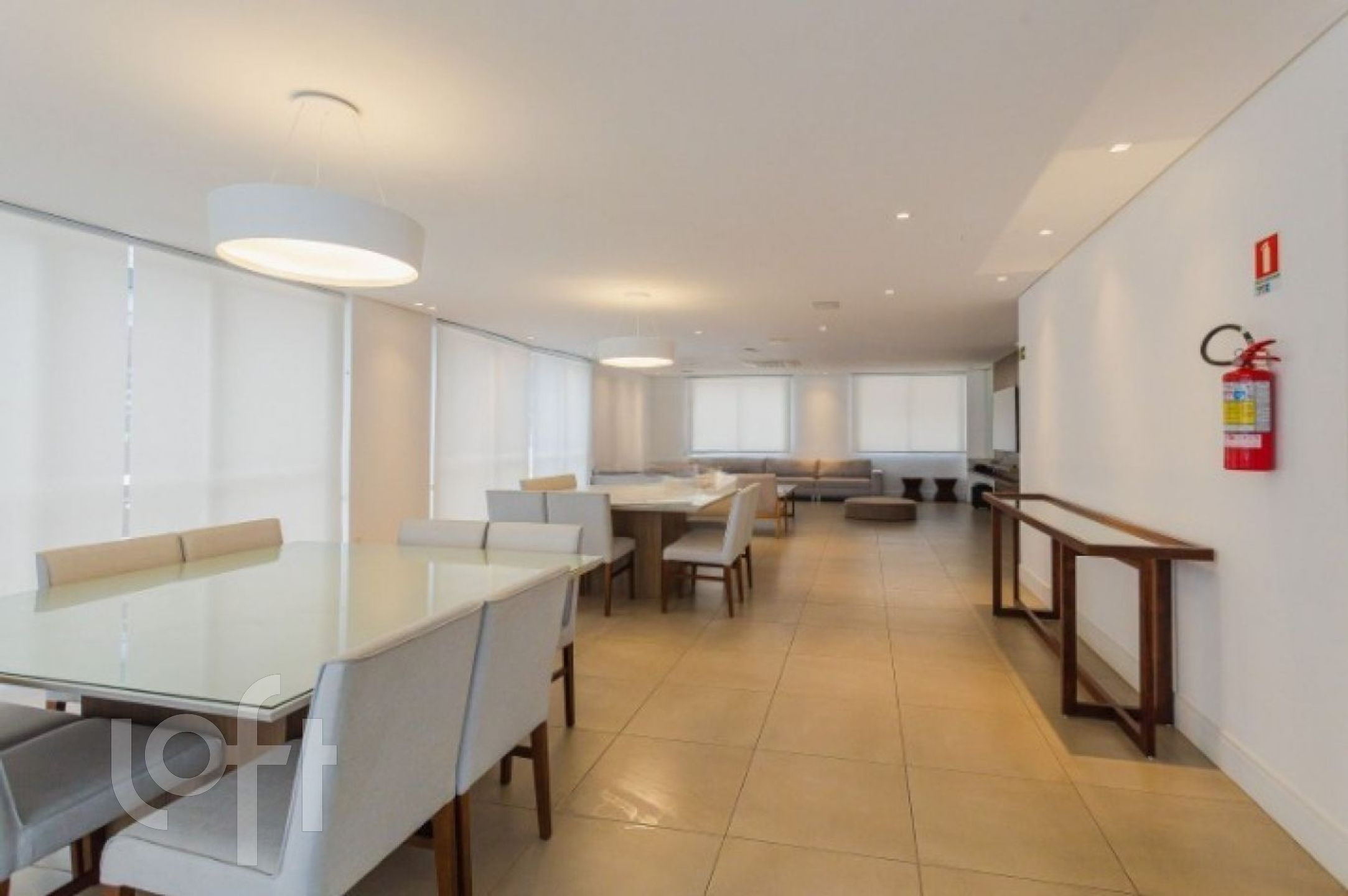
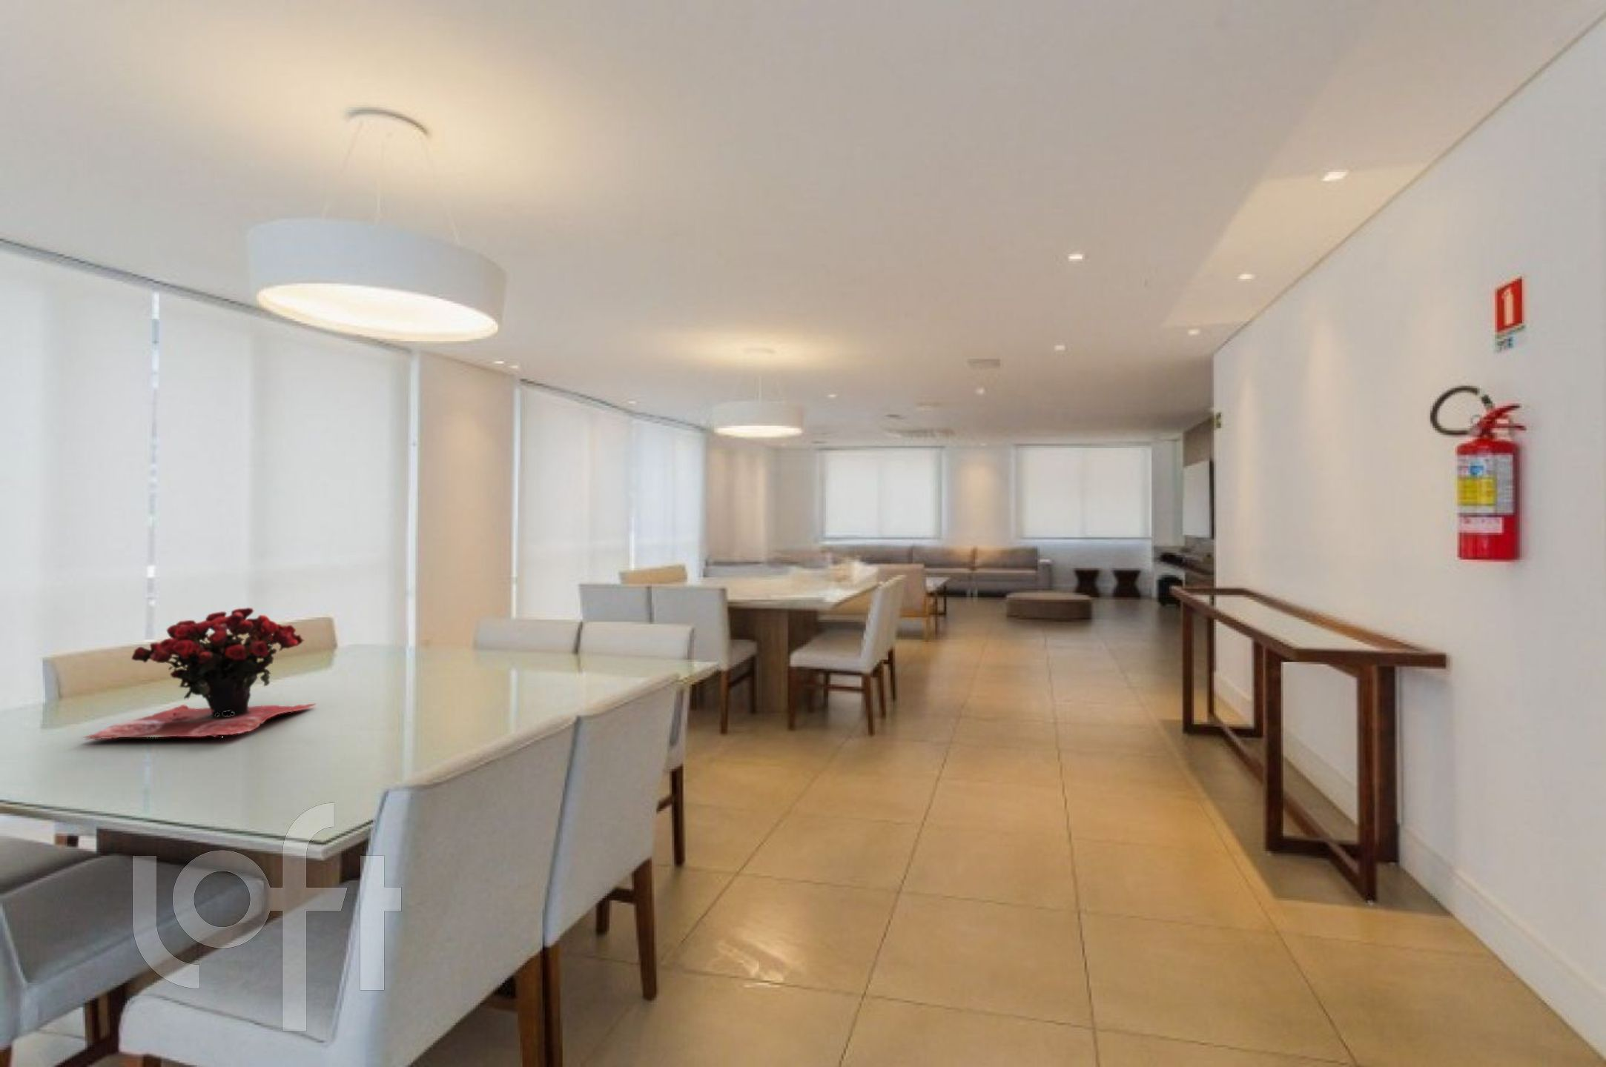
+ flower arrangement [80,607,317,741]
